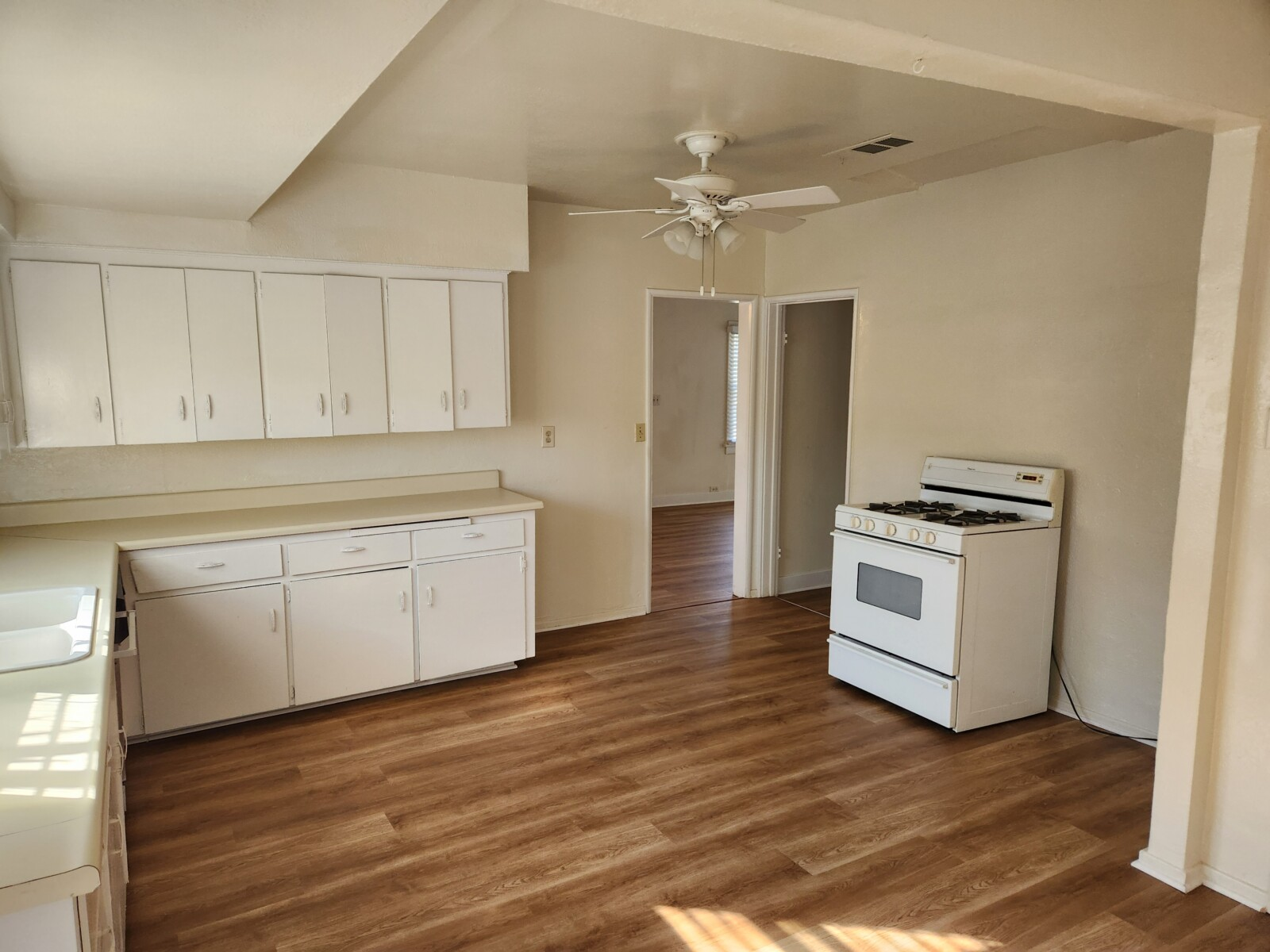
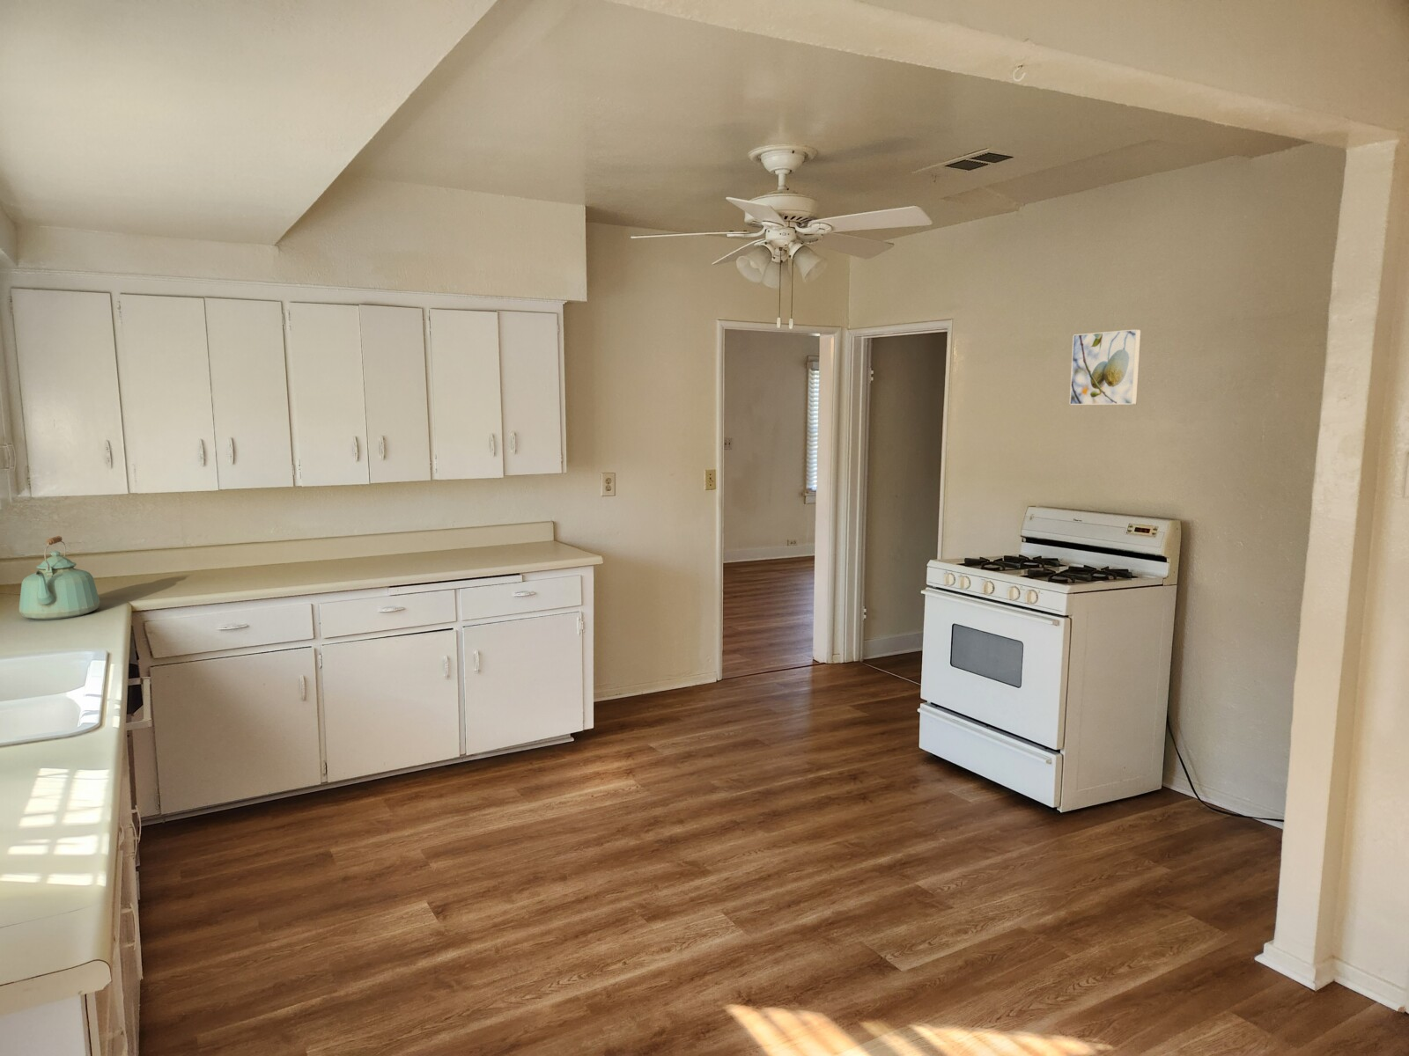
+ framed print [1068,328,1142,406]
+ kettle [19,535,101,620]
